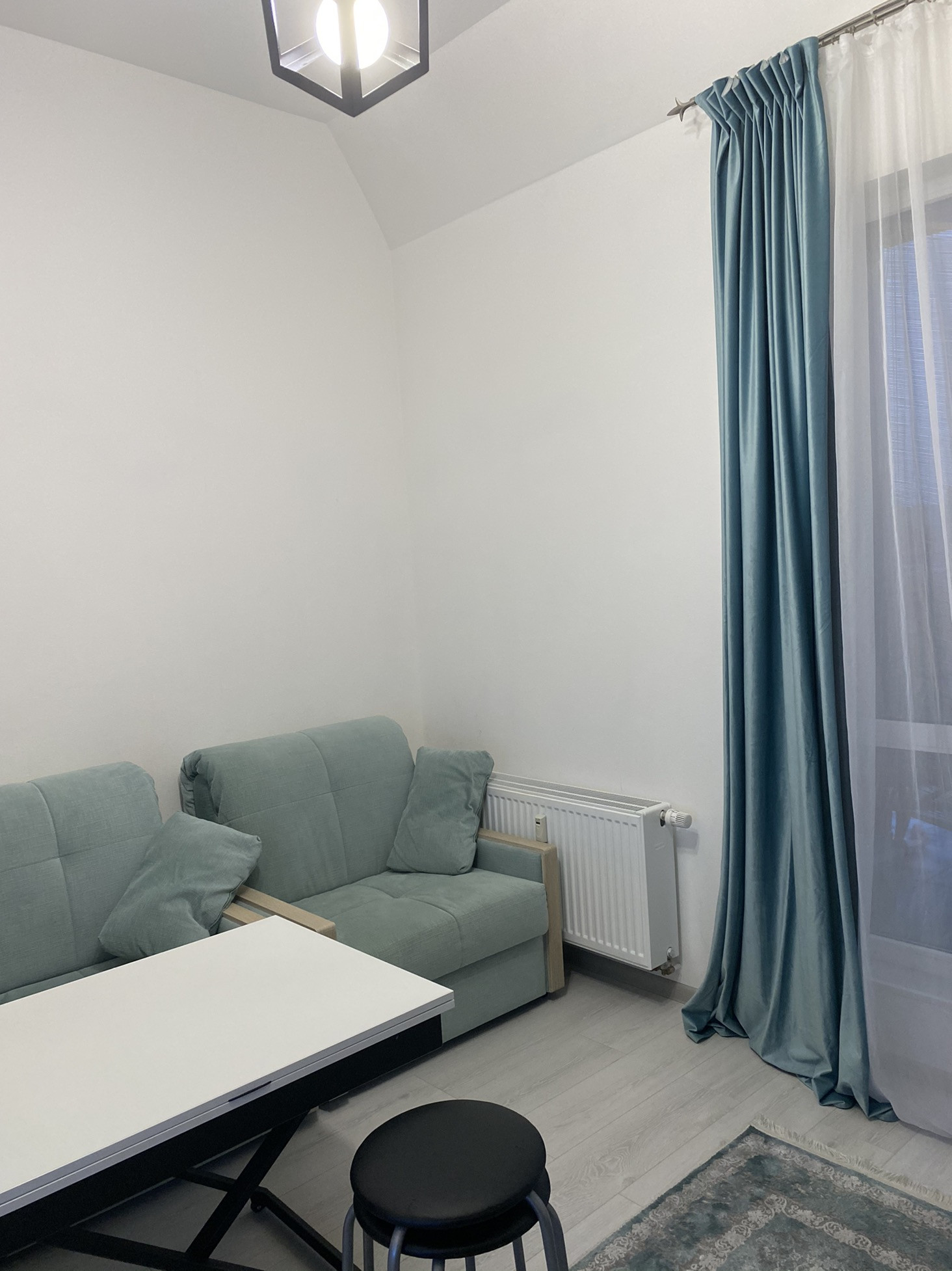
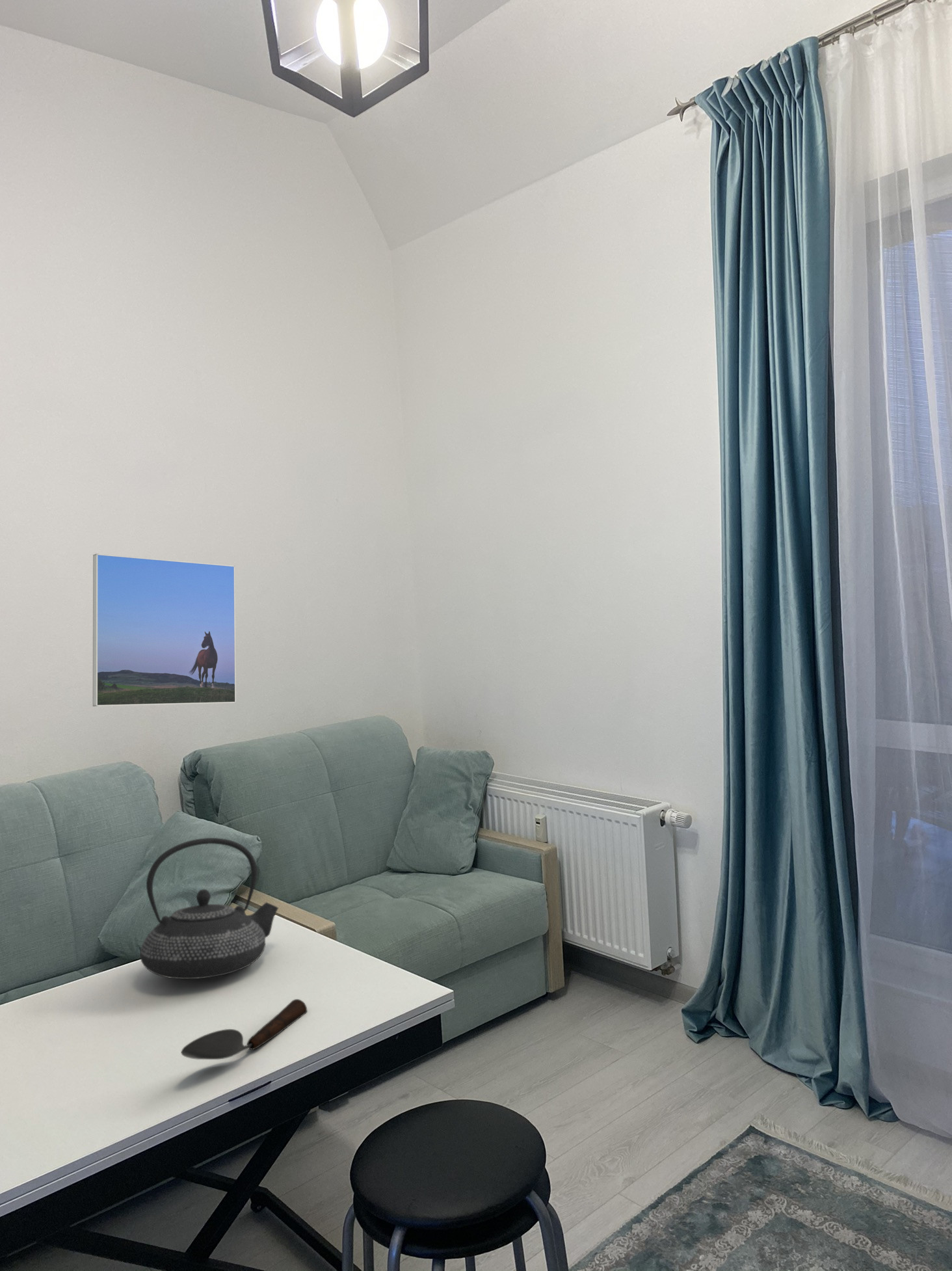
+ teapot [139,837,279,980]
+ spoon [181,998,308,1060]
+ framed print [92,553,237,707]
